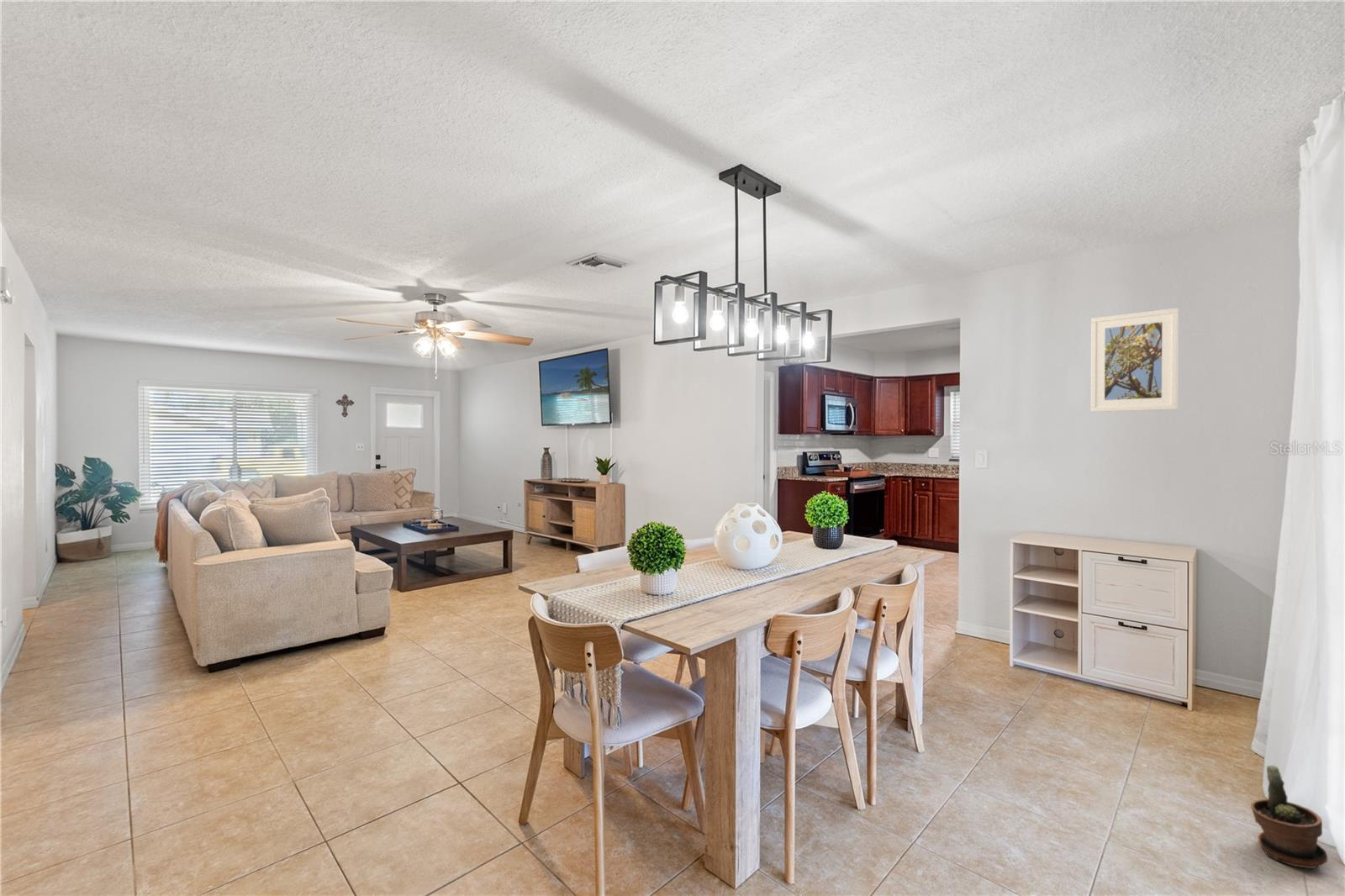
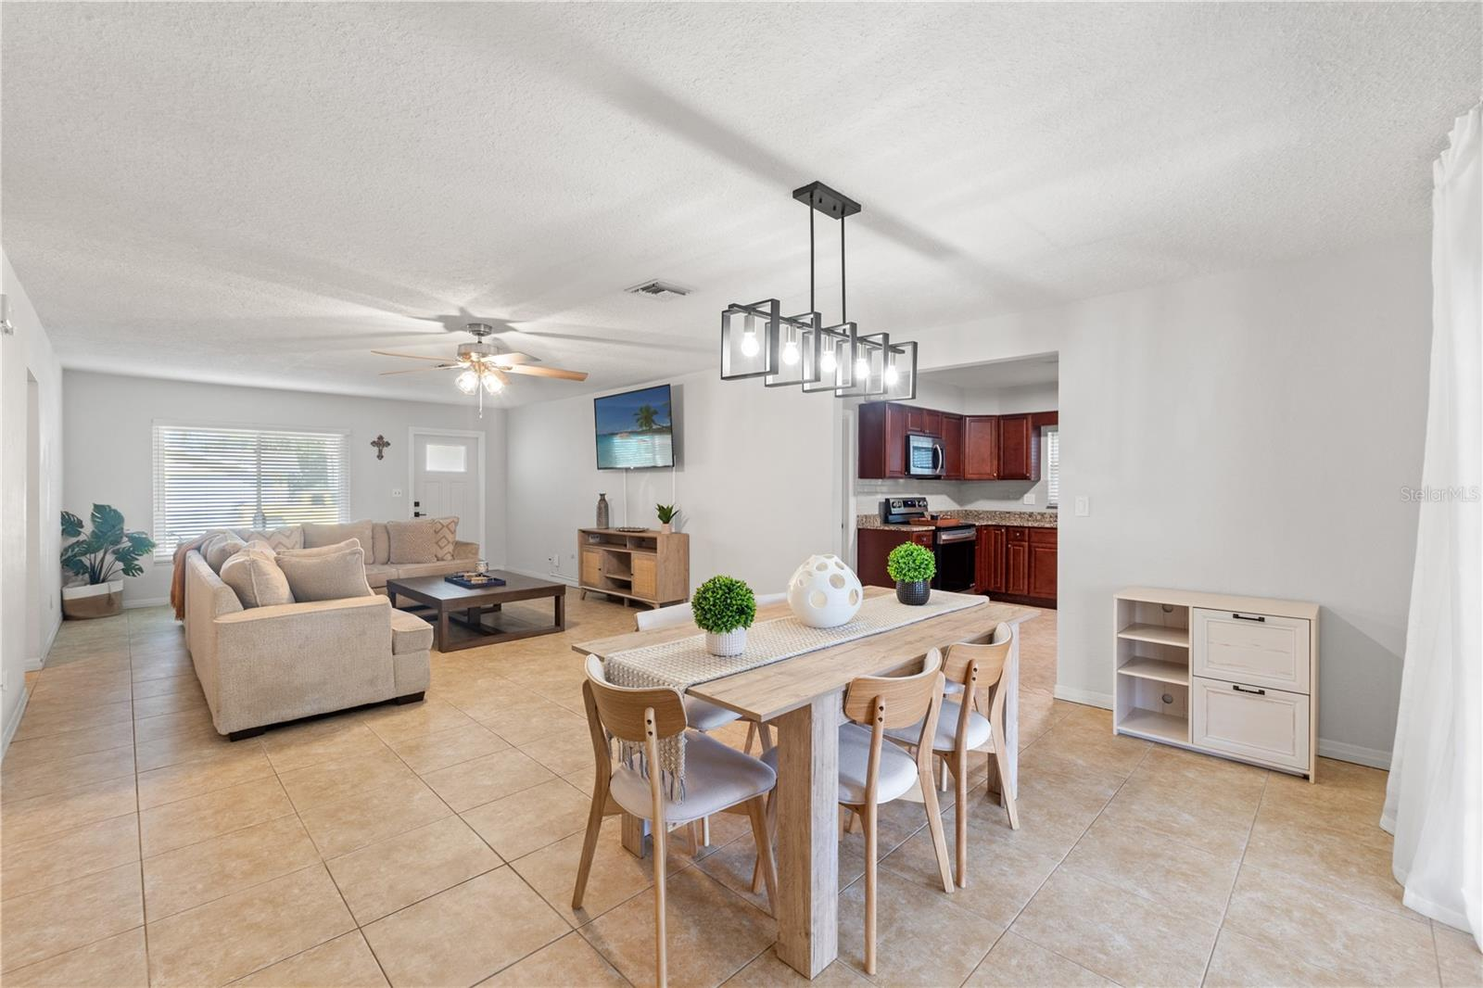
- potted plant [1250,764,1328,869]
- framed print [1090,308,1179,413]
